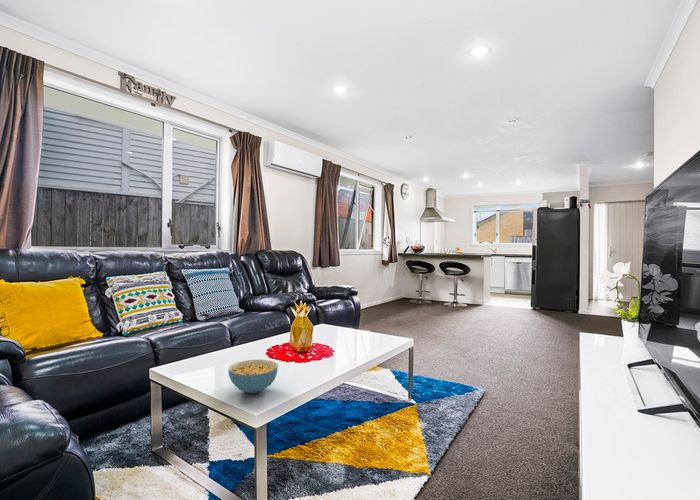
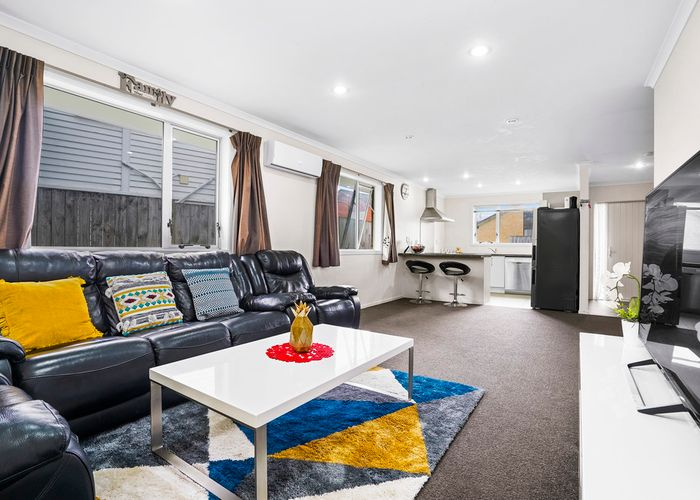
- cereal bowl [227,359,279,394]
